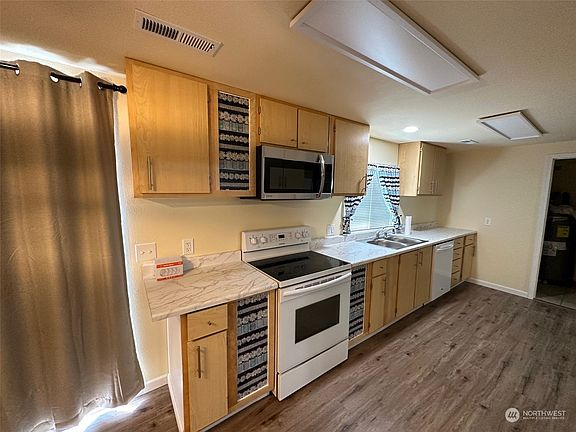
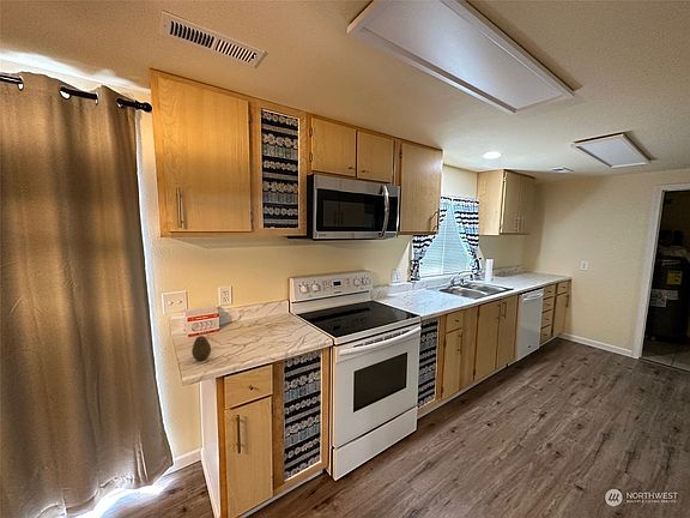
+ fruit [190,335,212,362]
